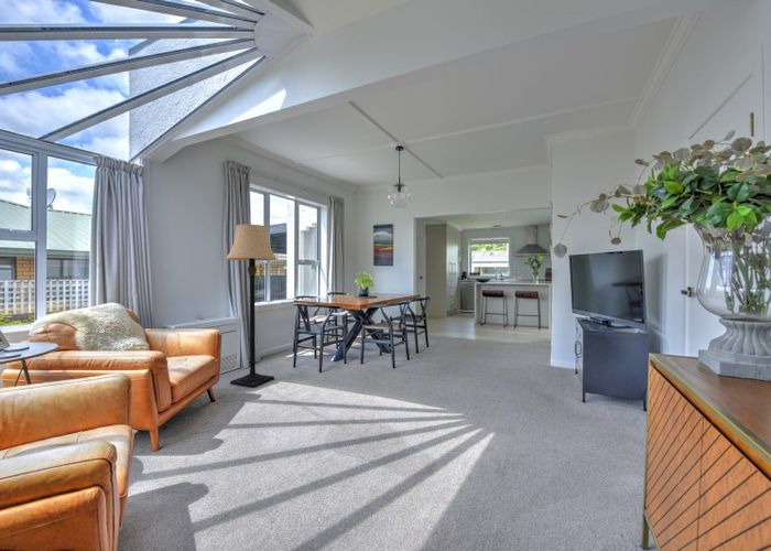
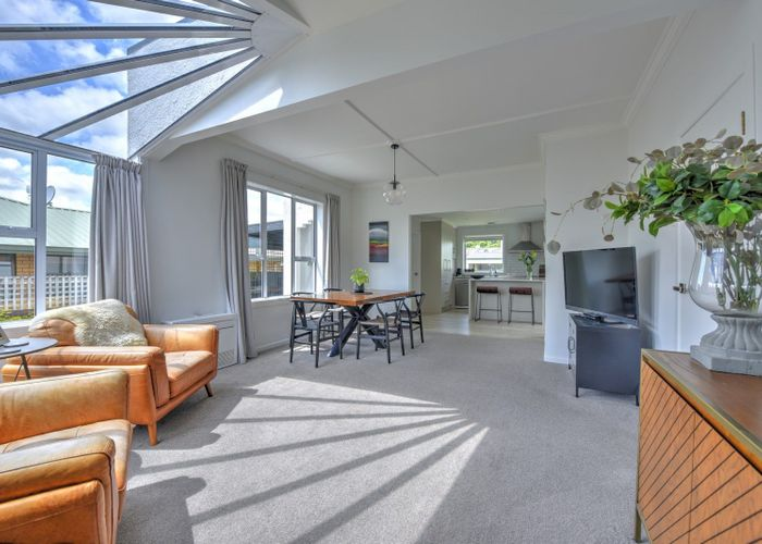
- lamp [224,224,279,388]
